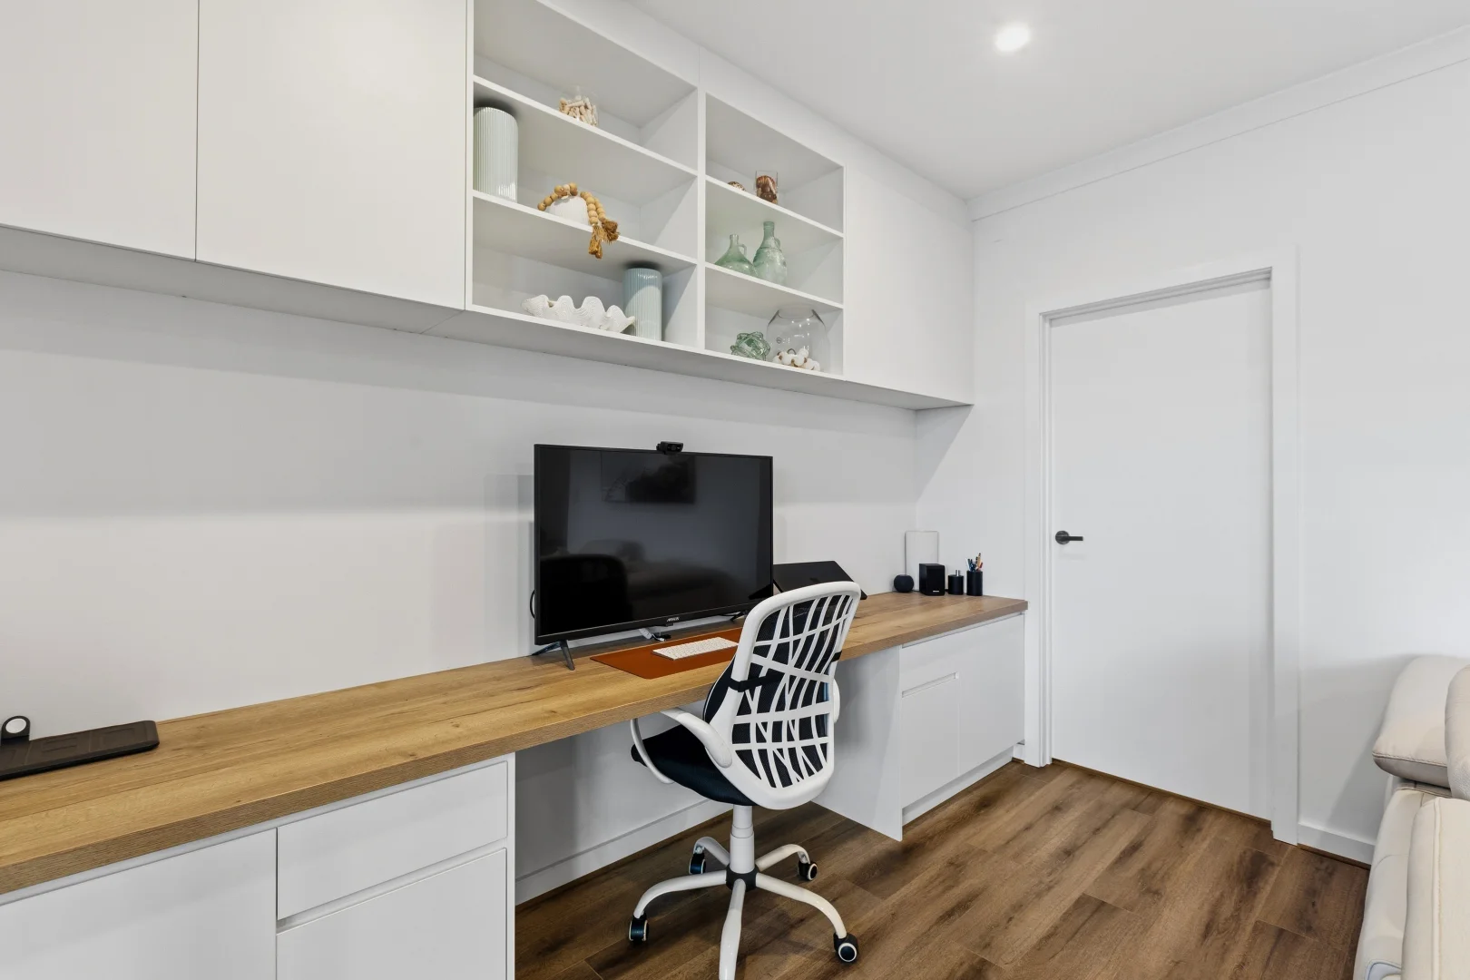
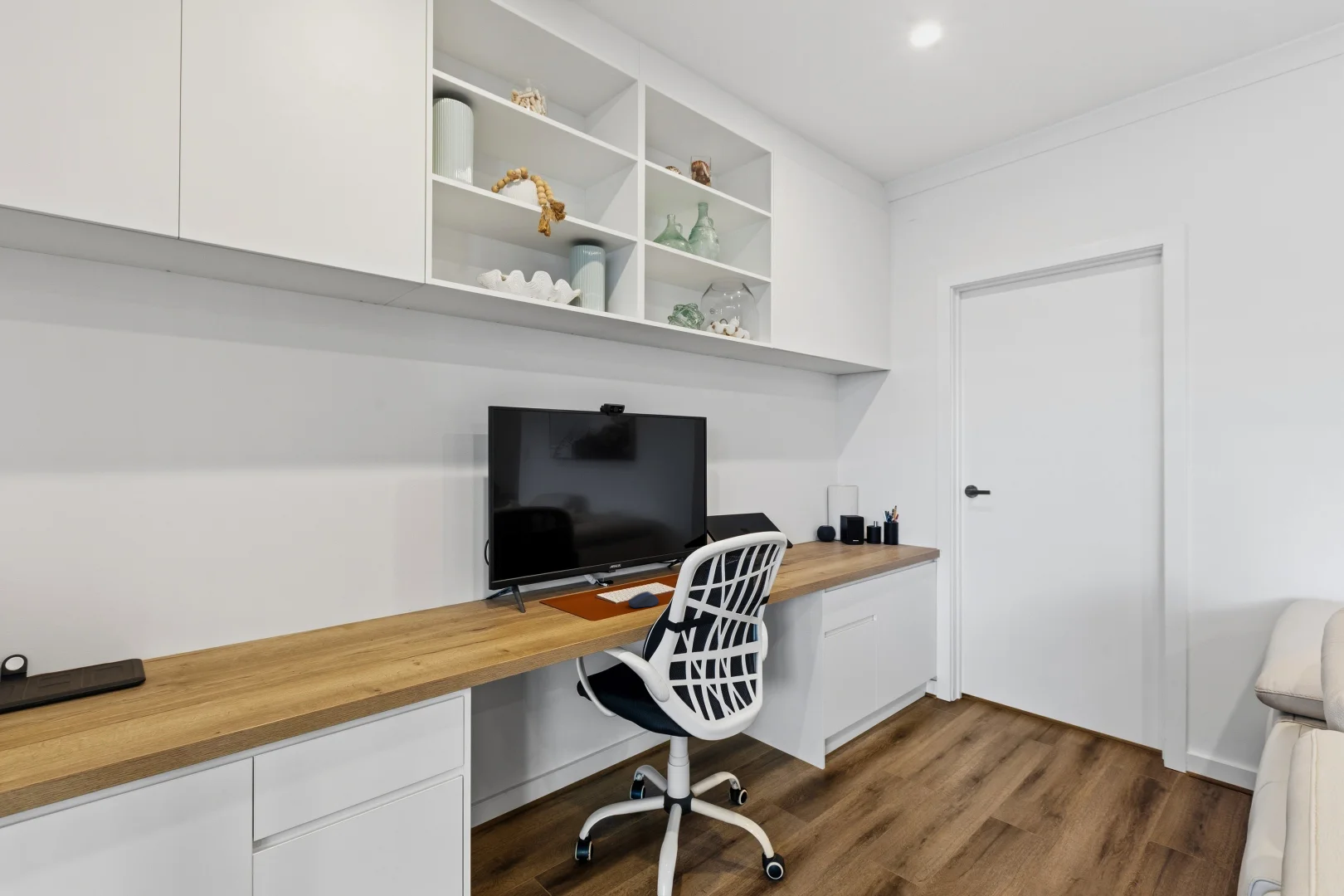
+ computer mouse [627,591,660,609]
